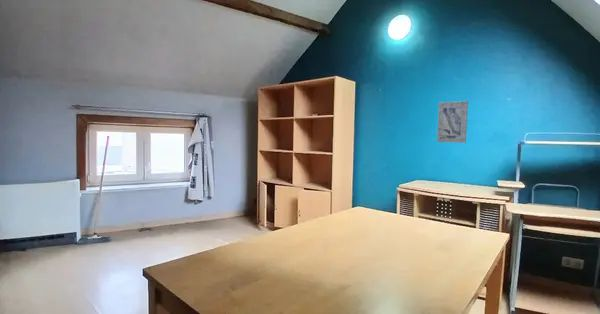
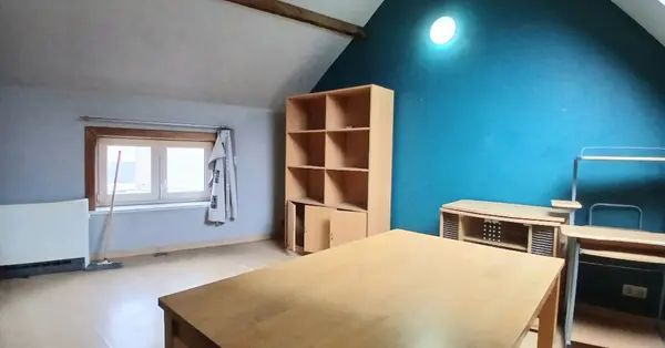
- wall art [436,100,469,144]
